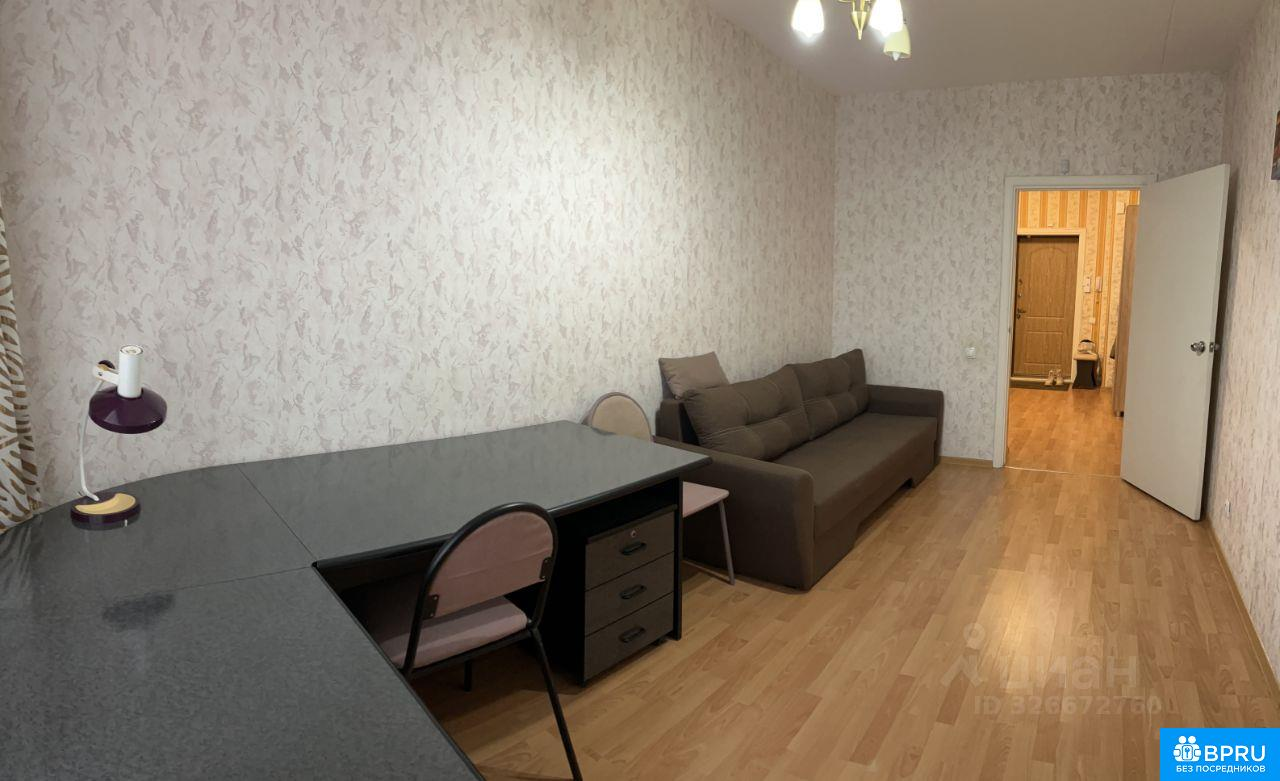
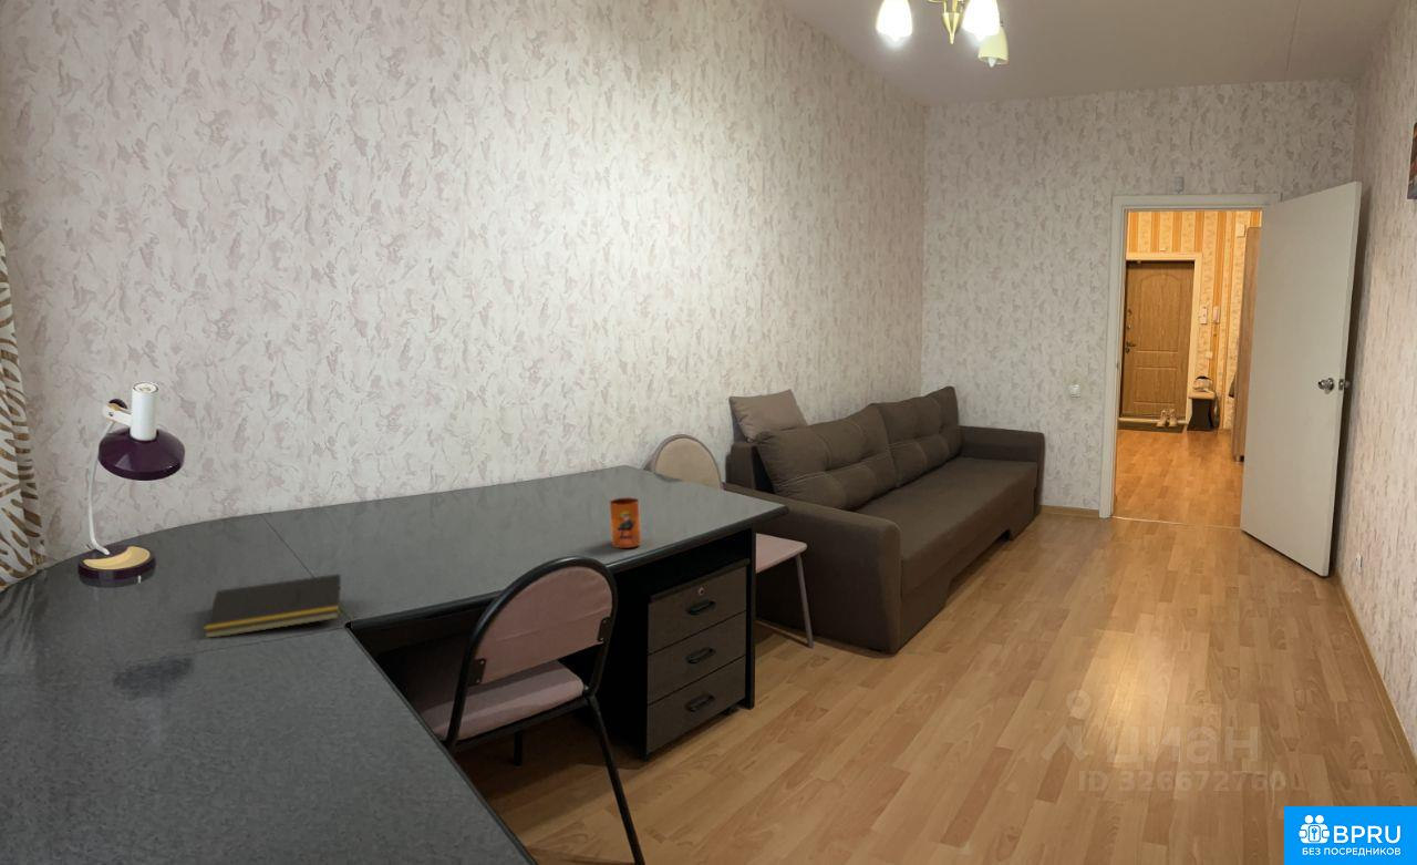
+ notepad [203,573,342,638]
+ mug [609,496,642,549]
